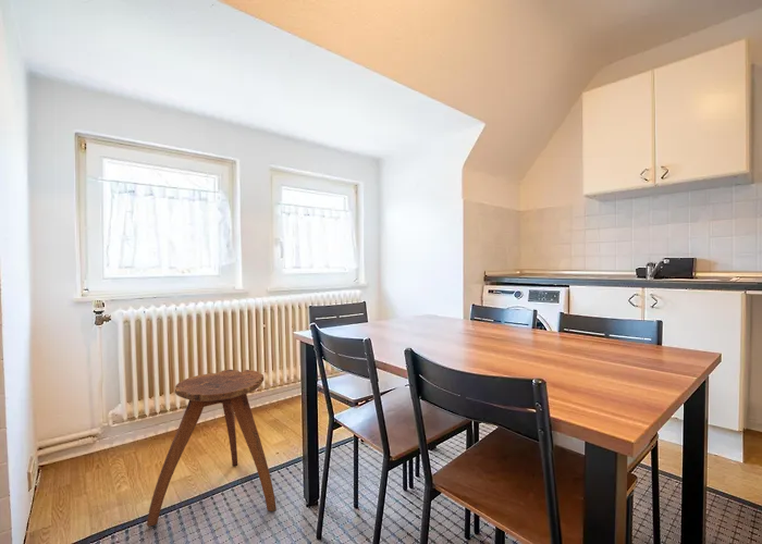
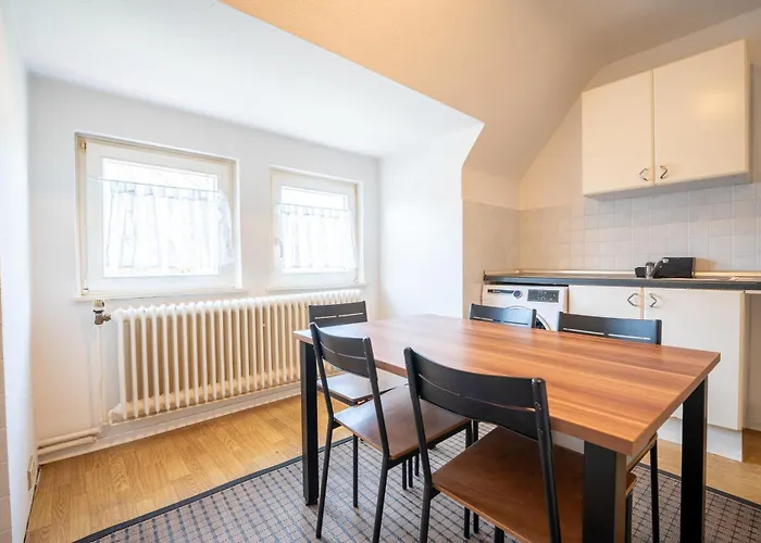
- stool [146,369,278,528]
